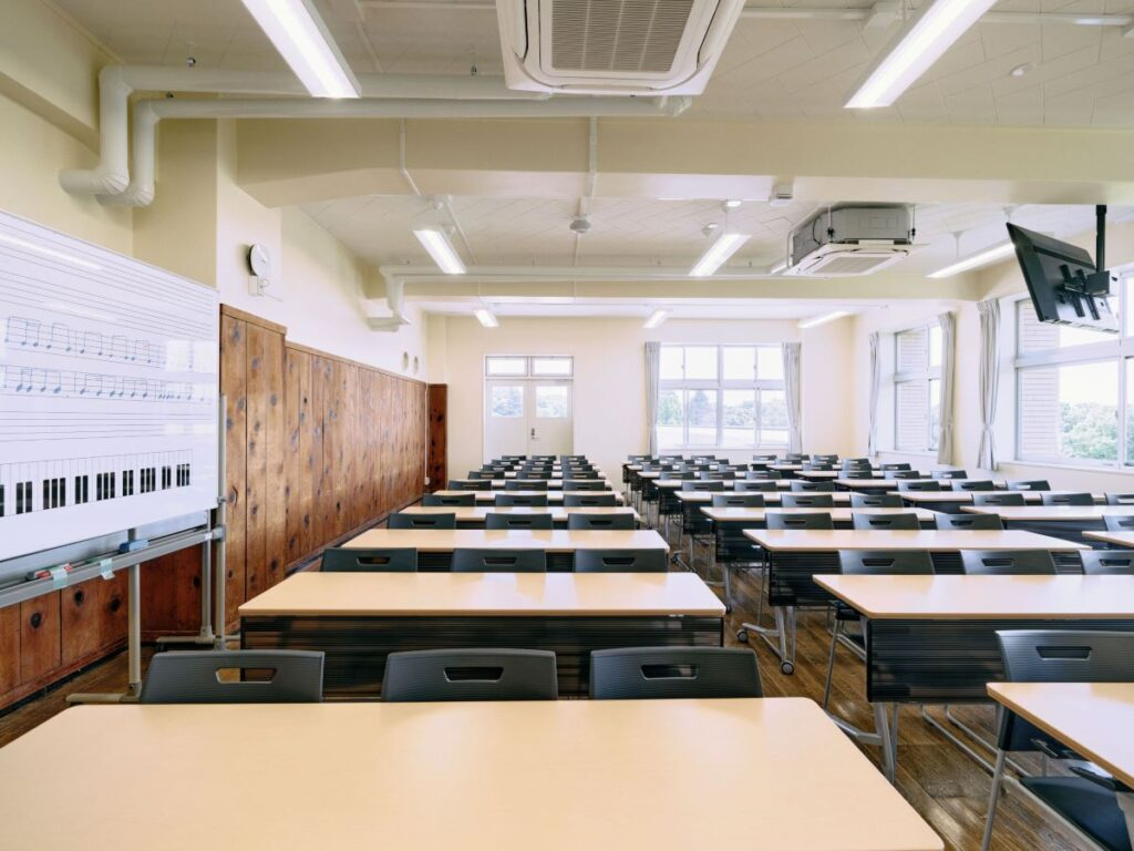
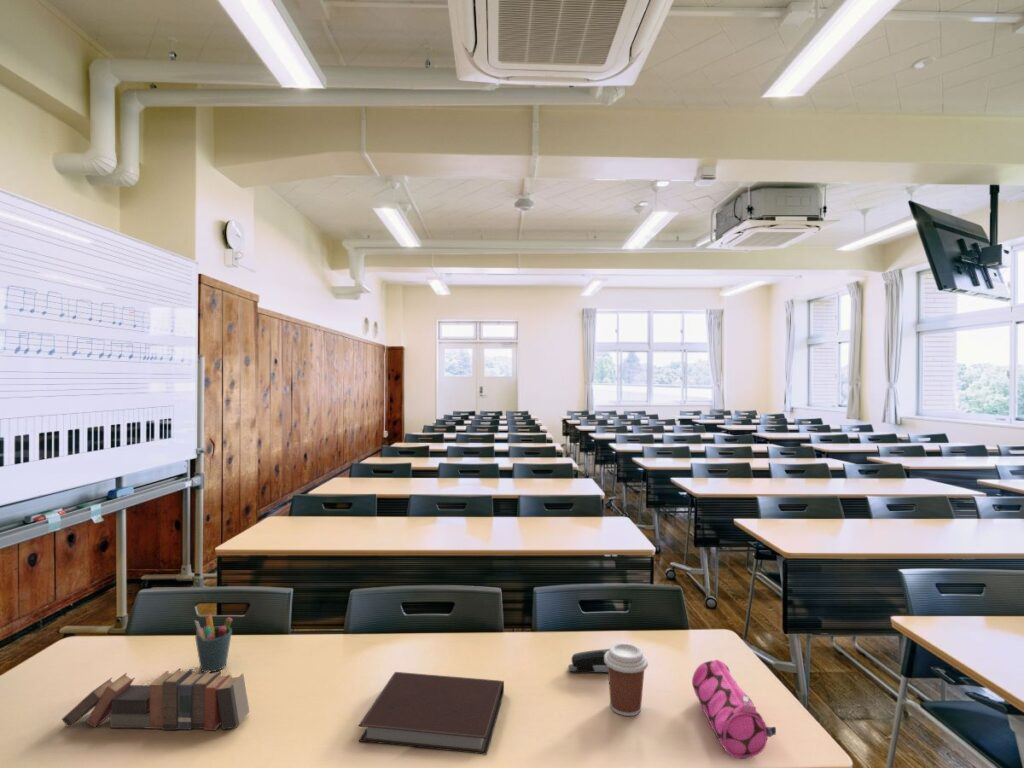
+ book [61,668,250,731]
+ pen holder [194,614,233,673]
+ pencil case [691,659,777,760]
+ coffee cup [604,642,649,717]
+ notebook [358,671,505,756]
+ stapler [567,648,609,674]
